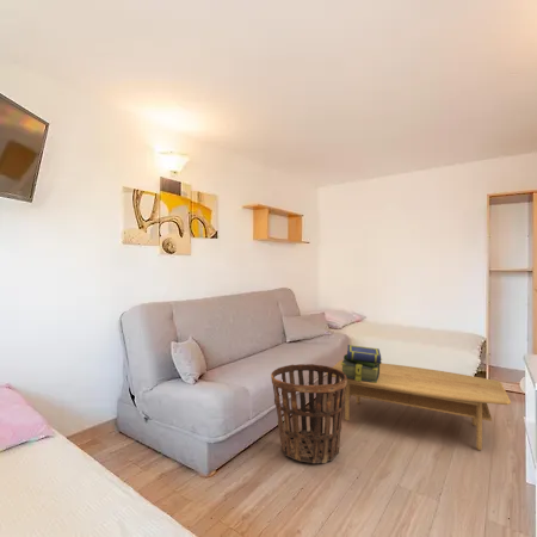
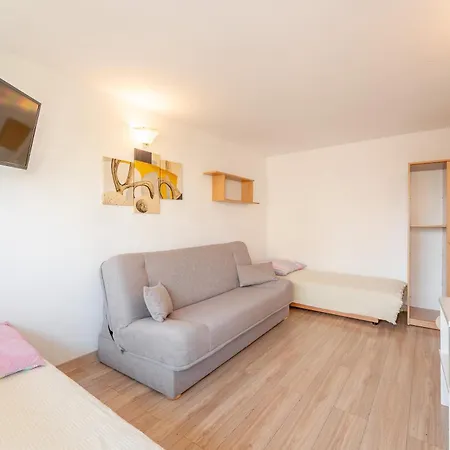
- stack of books [341,344,383,383]
- basket [270,363,347,464]
- coffee table [326,359,512,451]
